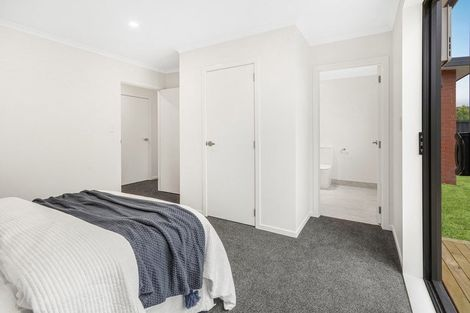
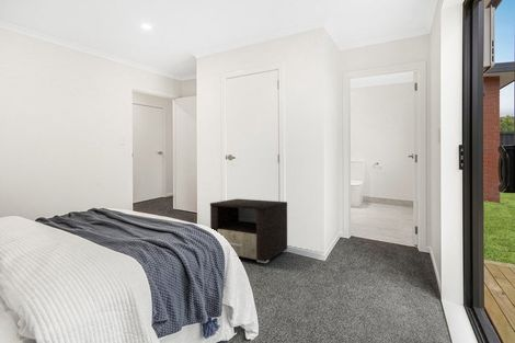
+ nightstand [209,197,288,264]
